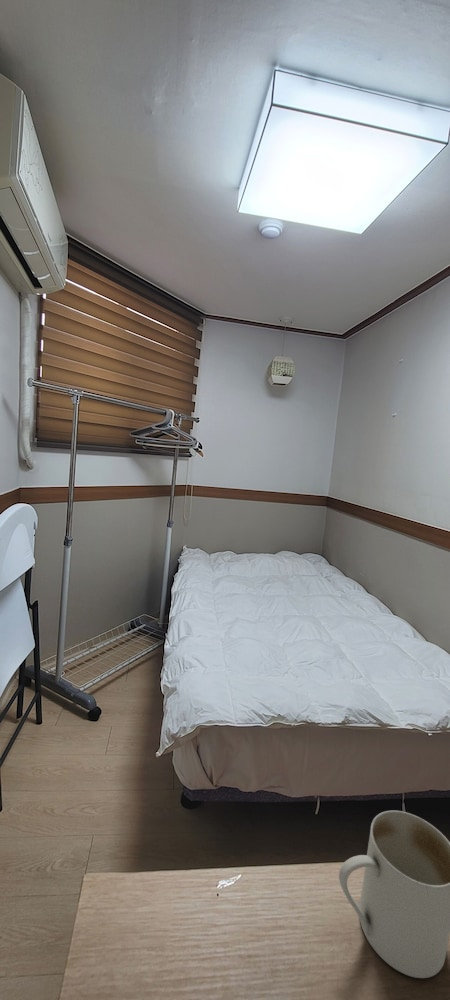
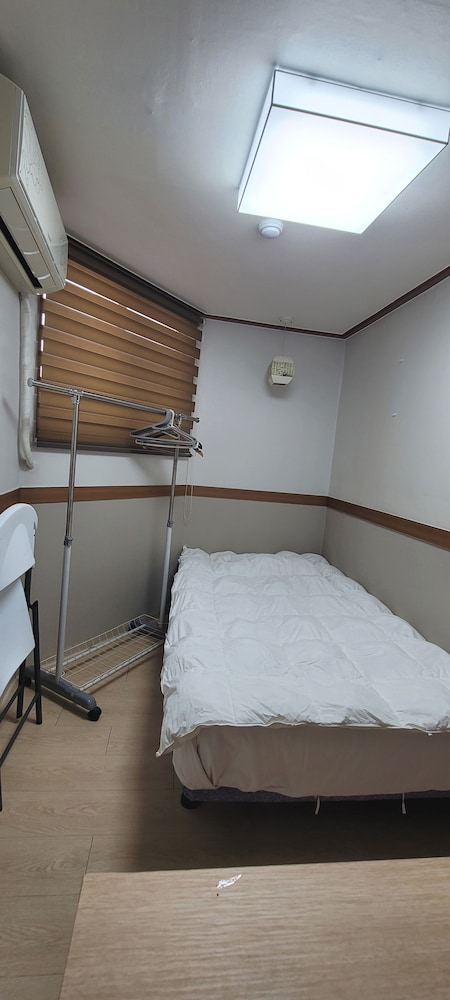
- mug [338,810,450,979]
